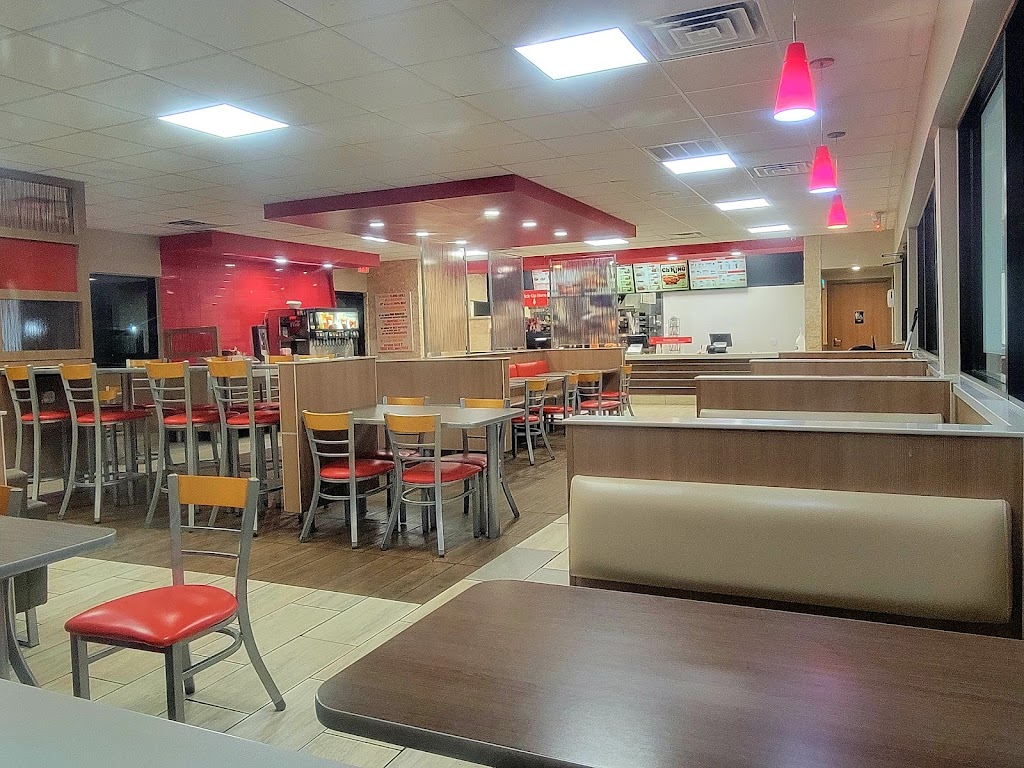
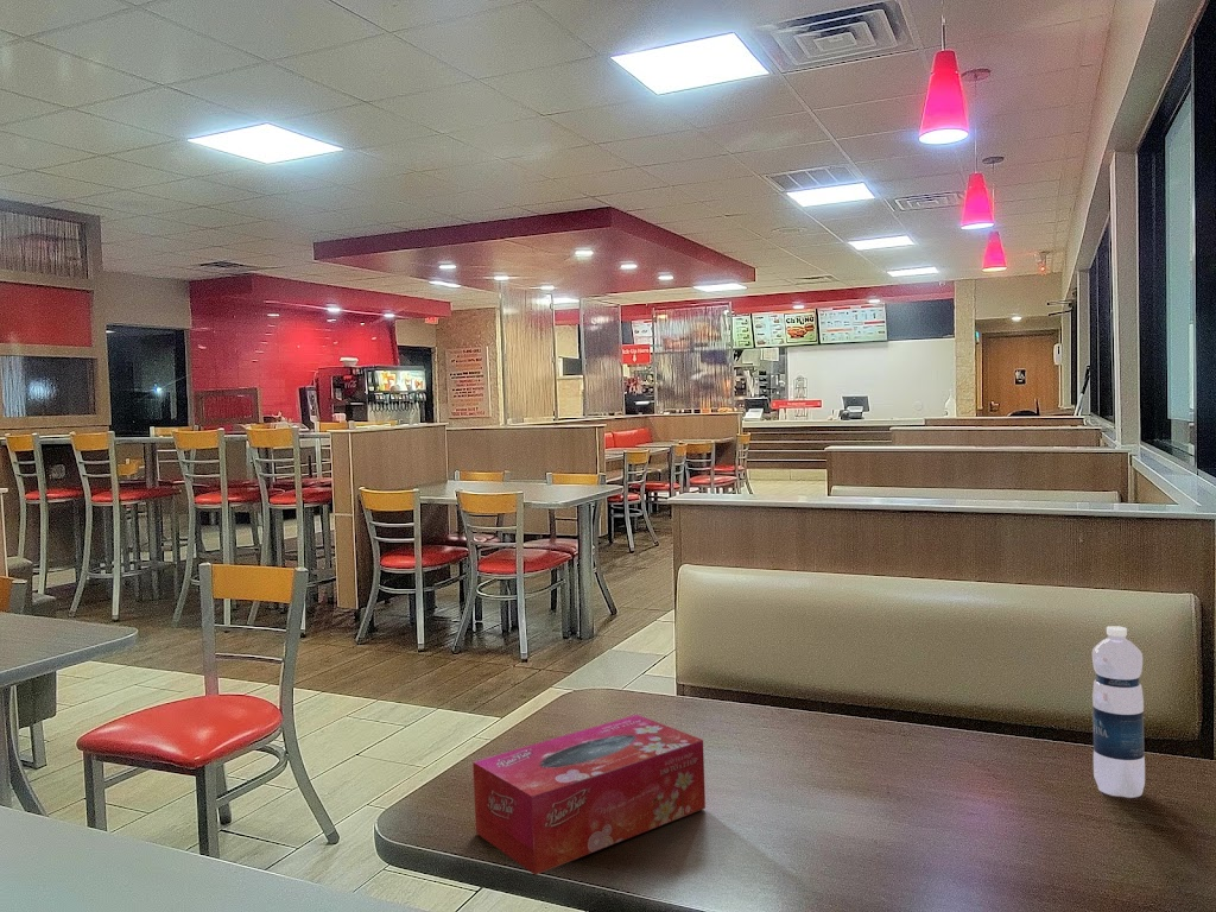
+ tissue box [471,714,707,876]
+ water bottle [1091,625,1146,799]
